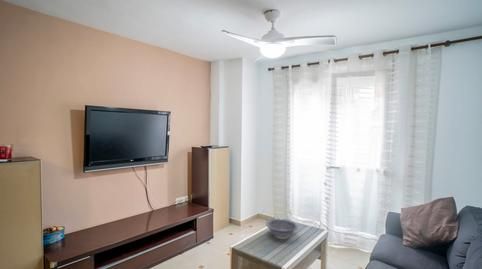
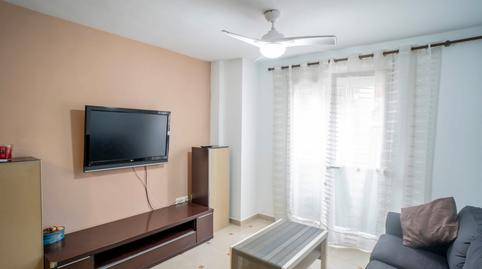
- decorative bowl [265,218,299,240]
